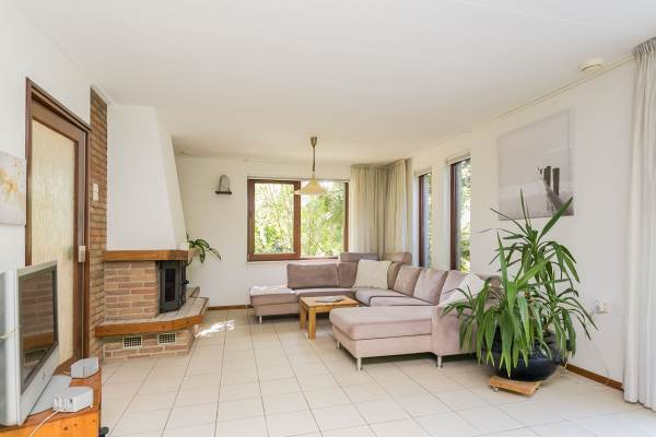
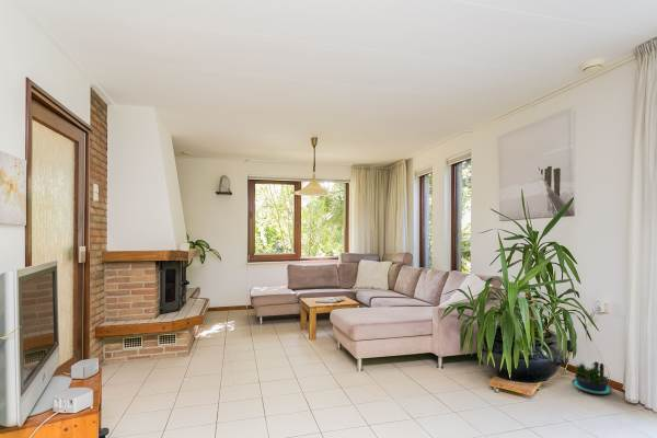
+ potted plant [570,360,613,395]
